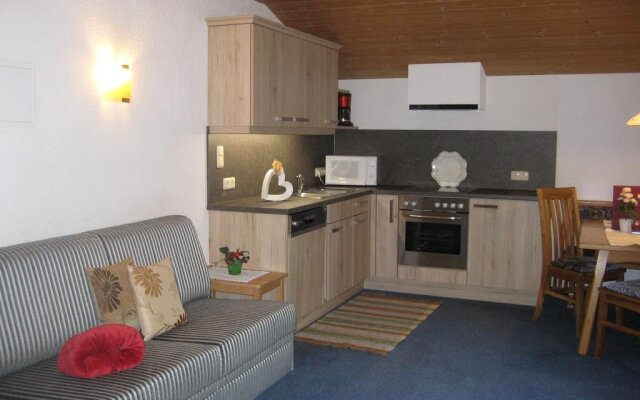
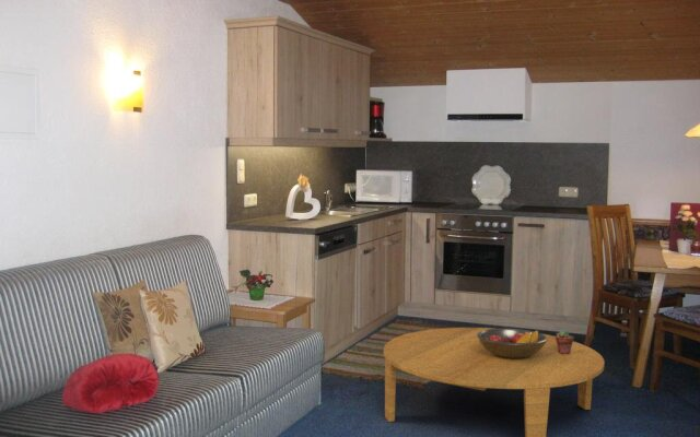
+ potted succulent [555,329,575,354]
+ coffee table [383,327,606,437]
+ fruit bowl [477,327,548,358]
